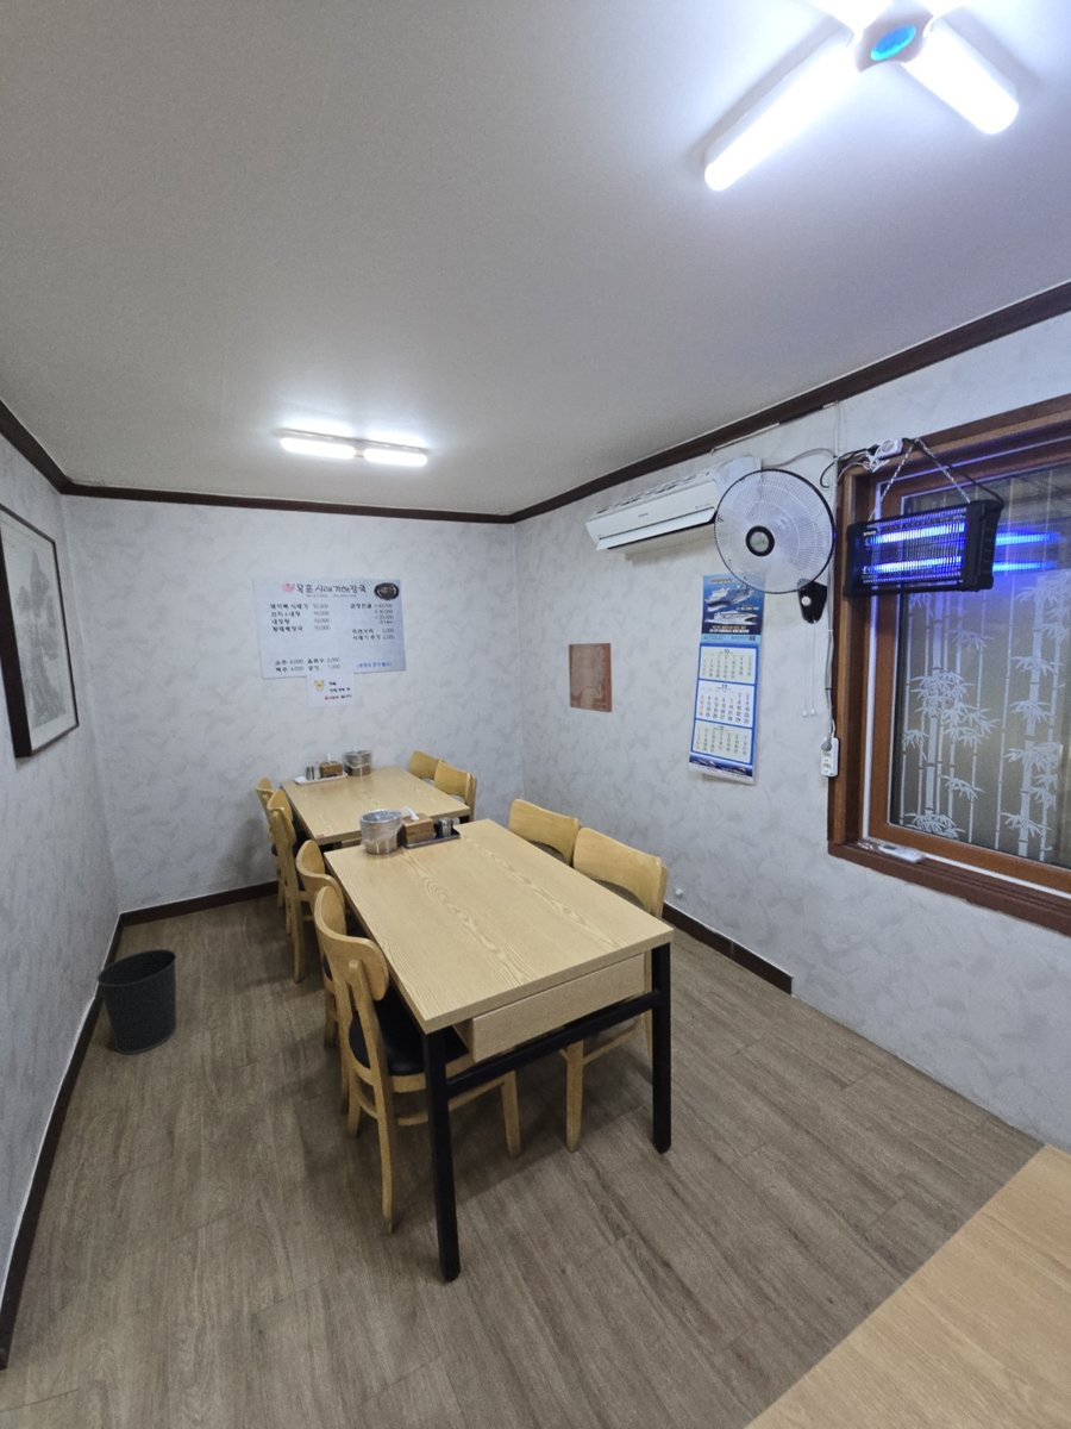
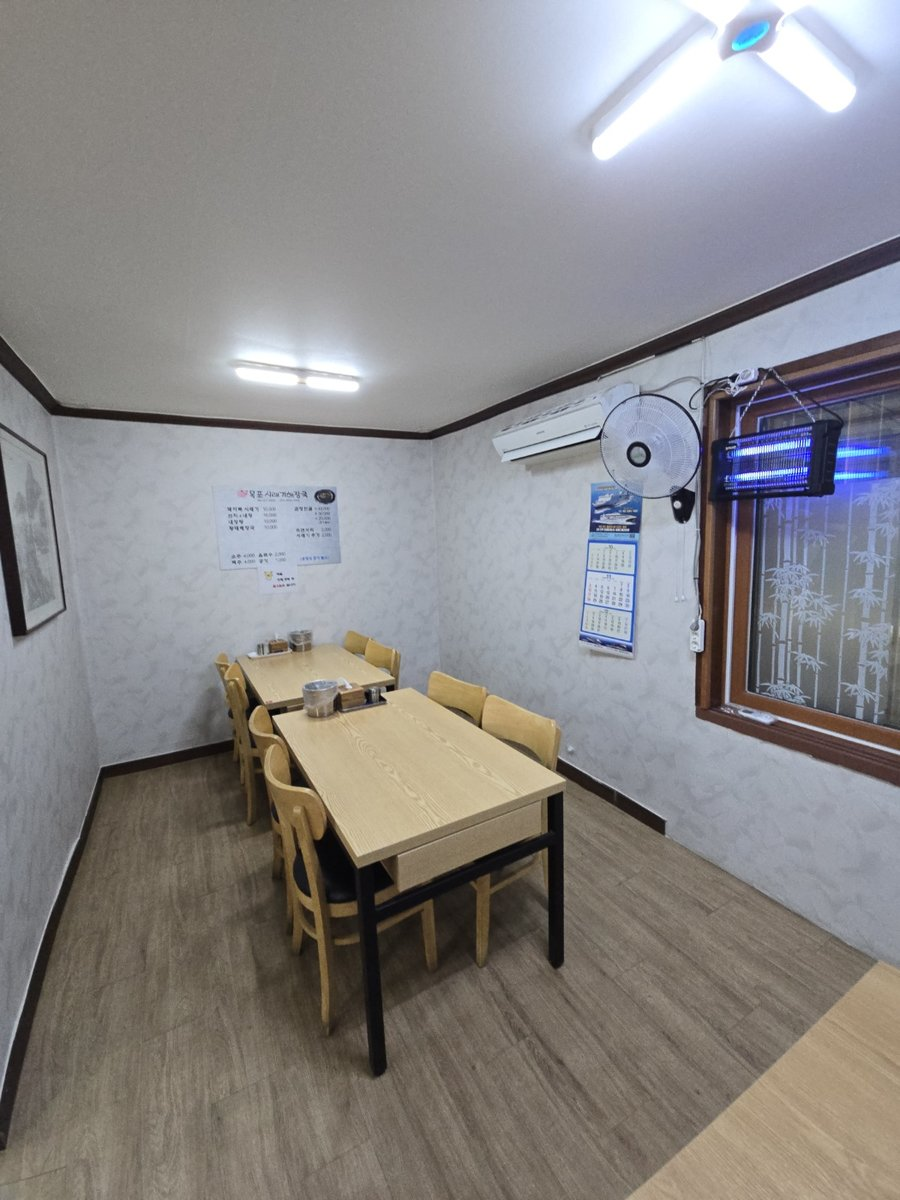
- wall art [568,642,613,713]
- wastebasket [95,948,178,1055]
